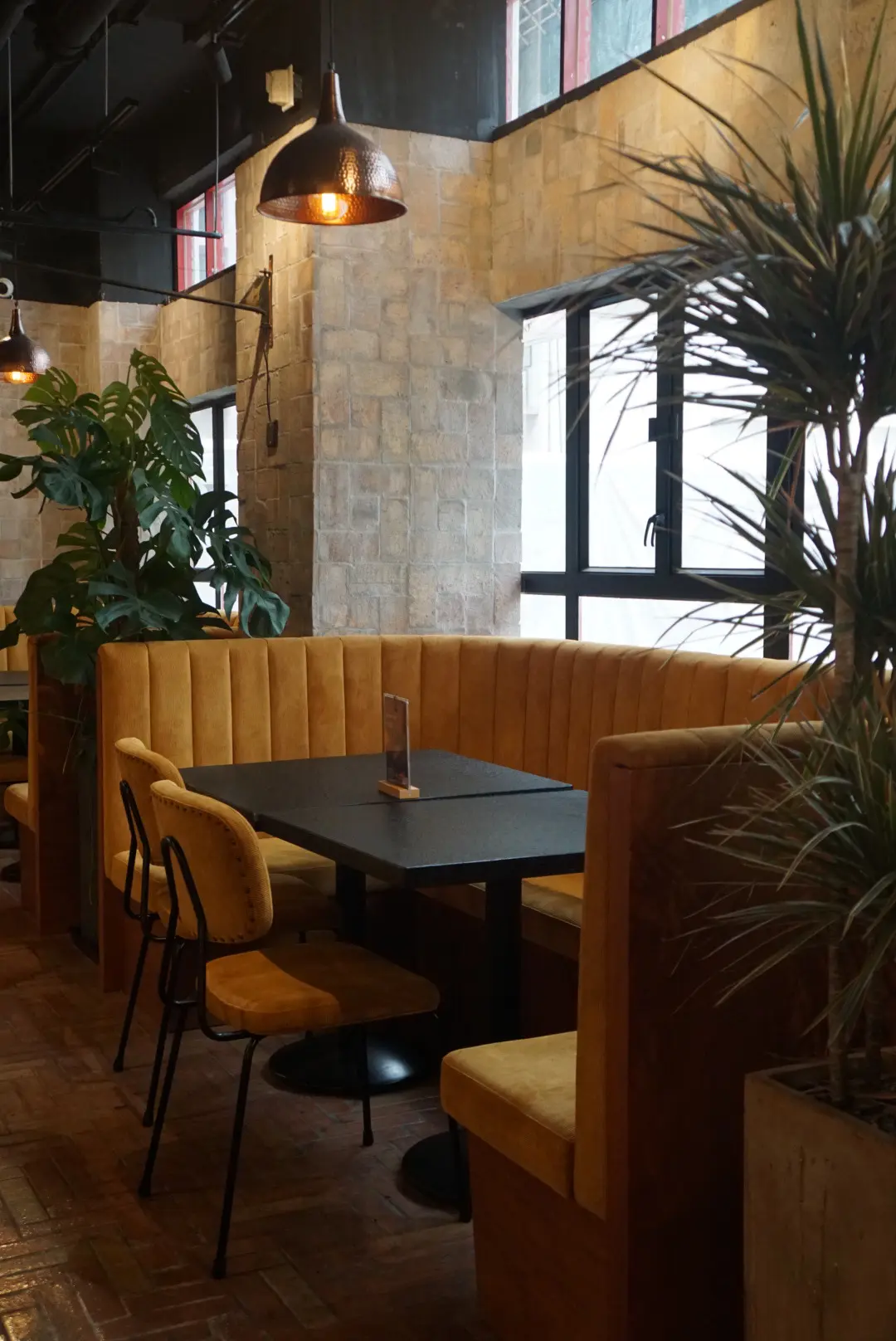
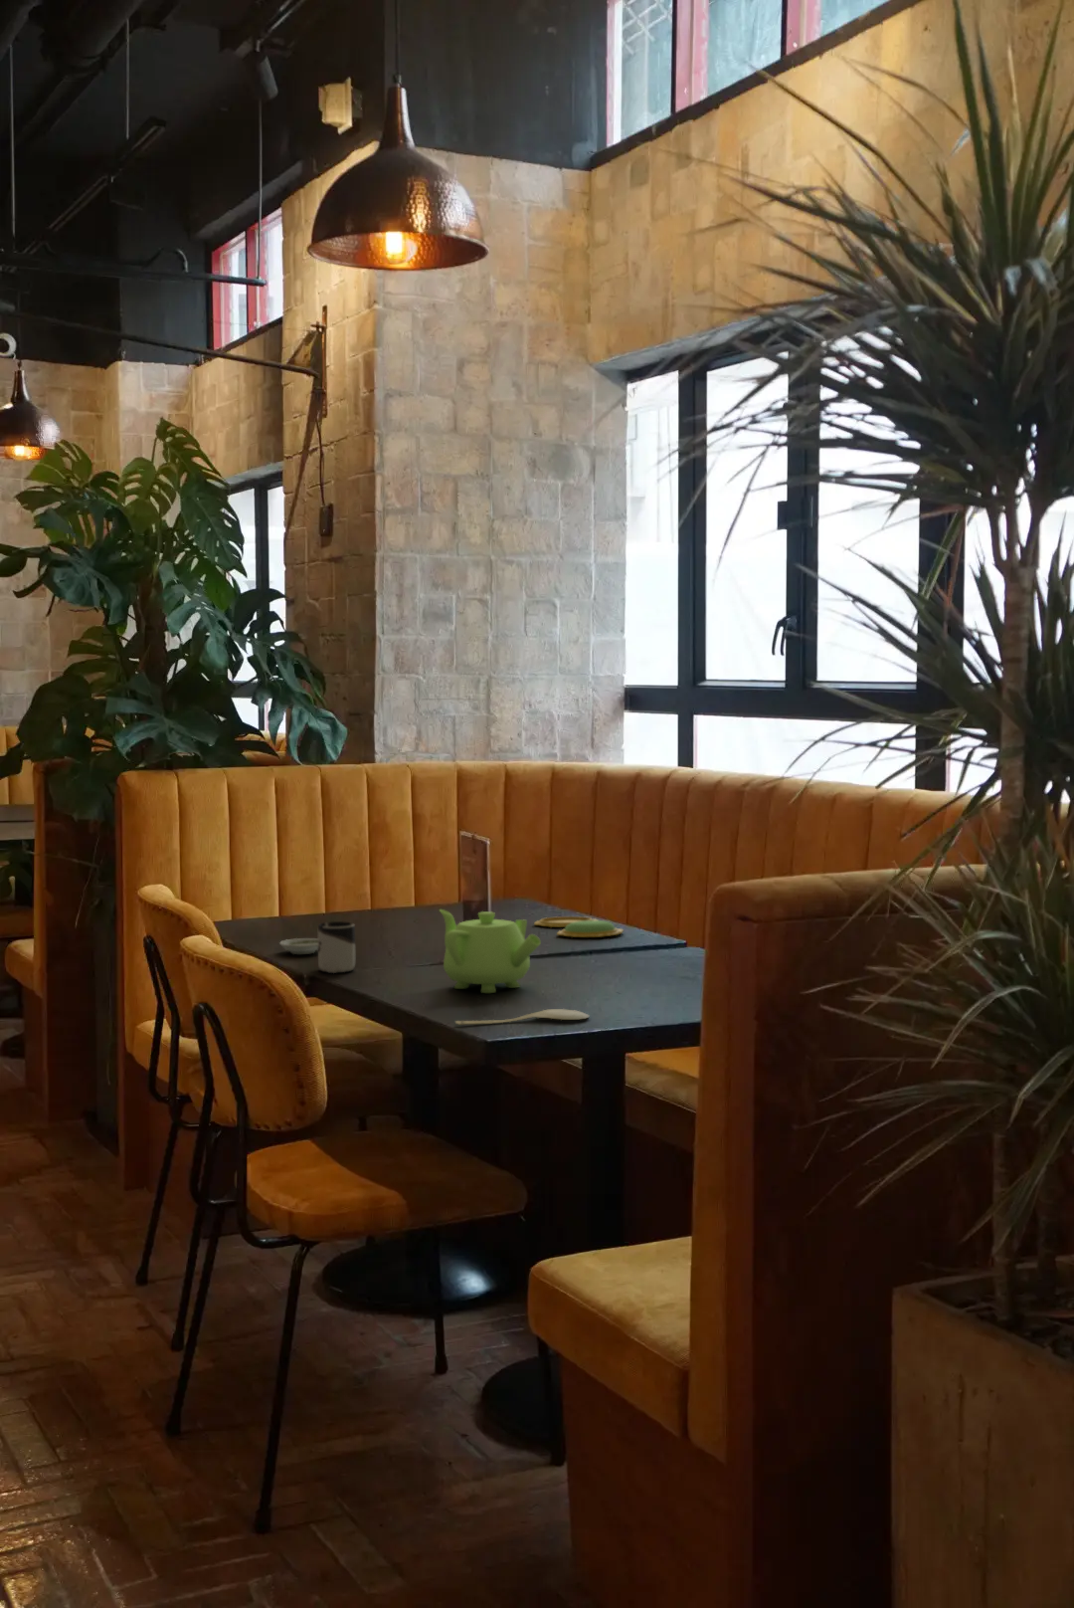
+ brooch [533,915,625,939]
+ saucer [278,938,318,956]
+ spoon [454,1008,591,1026]
+ cup [318,921,356,974]
+ teapot [439,909,542,994]
